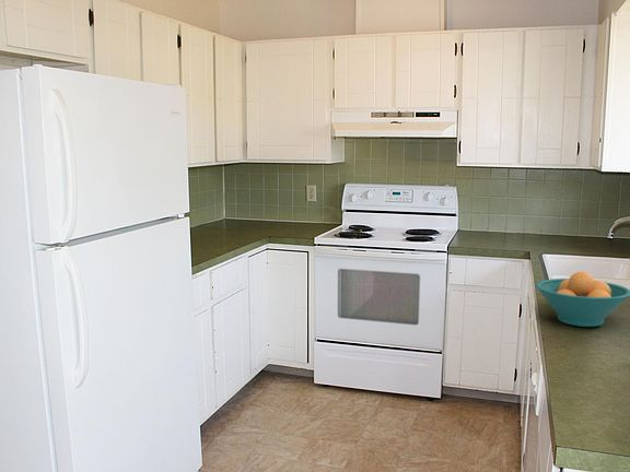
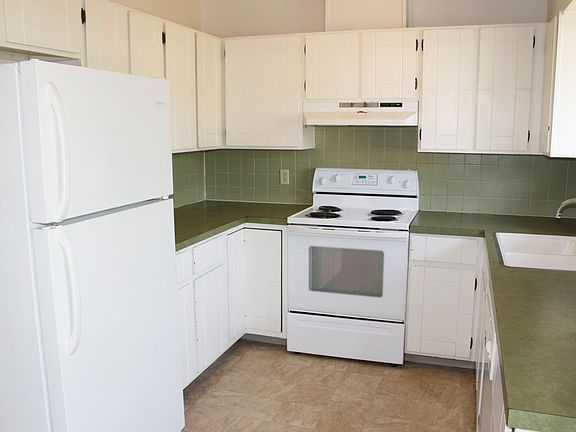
- fruit bowl [535,271,630,328]
